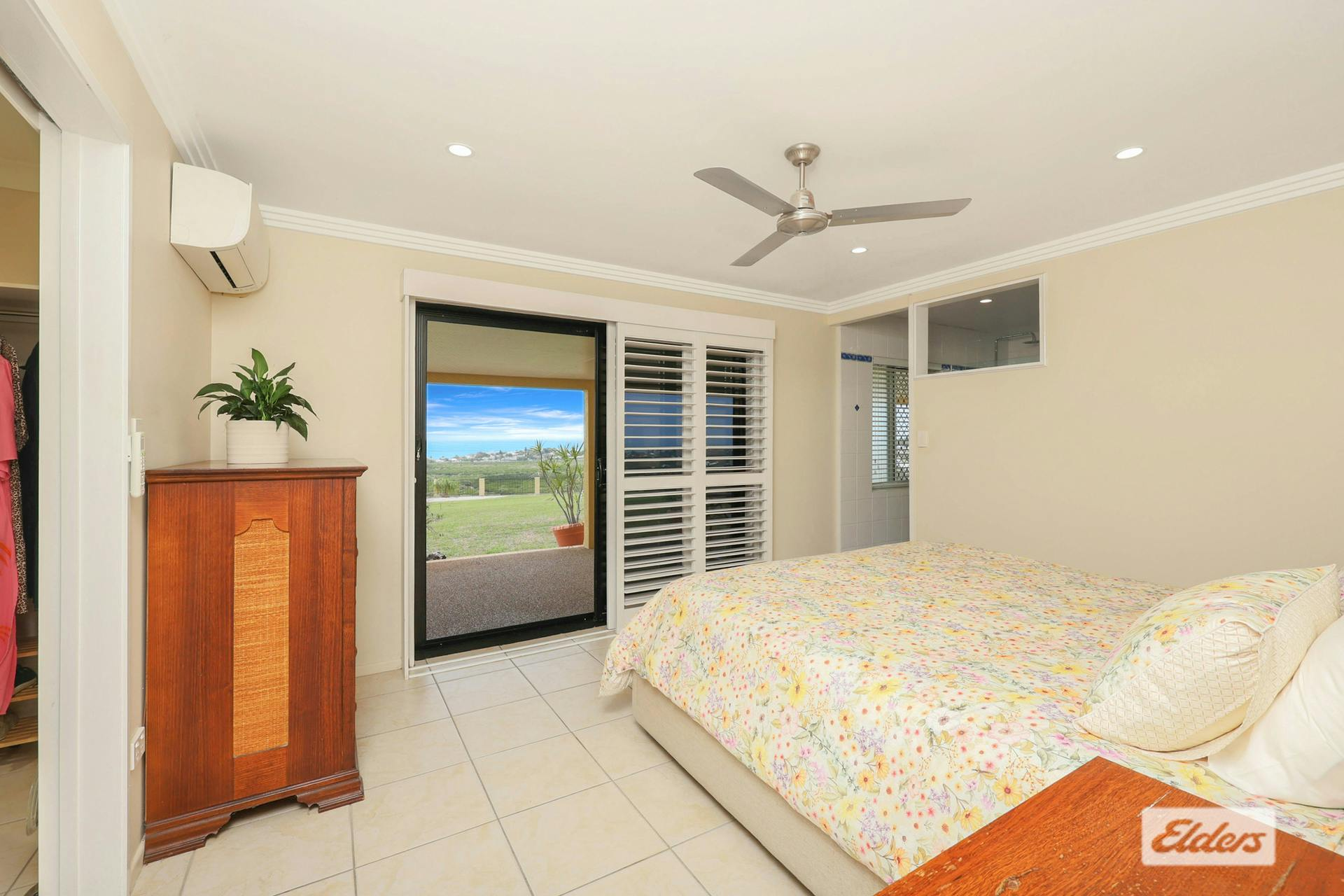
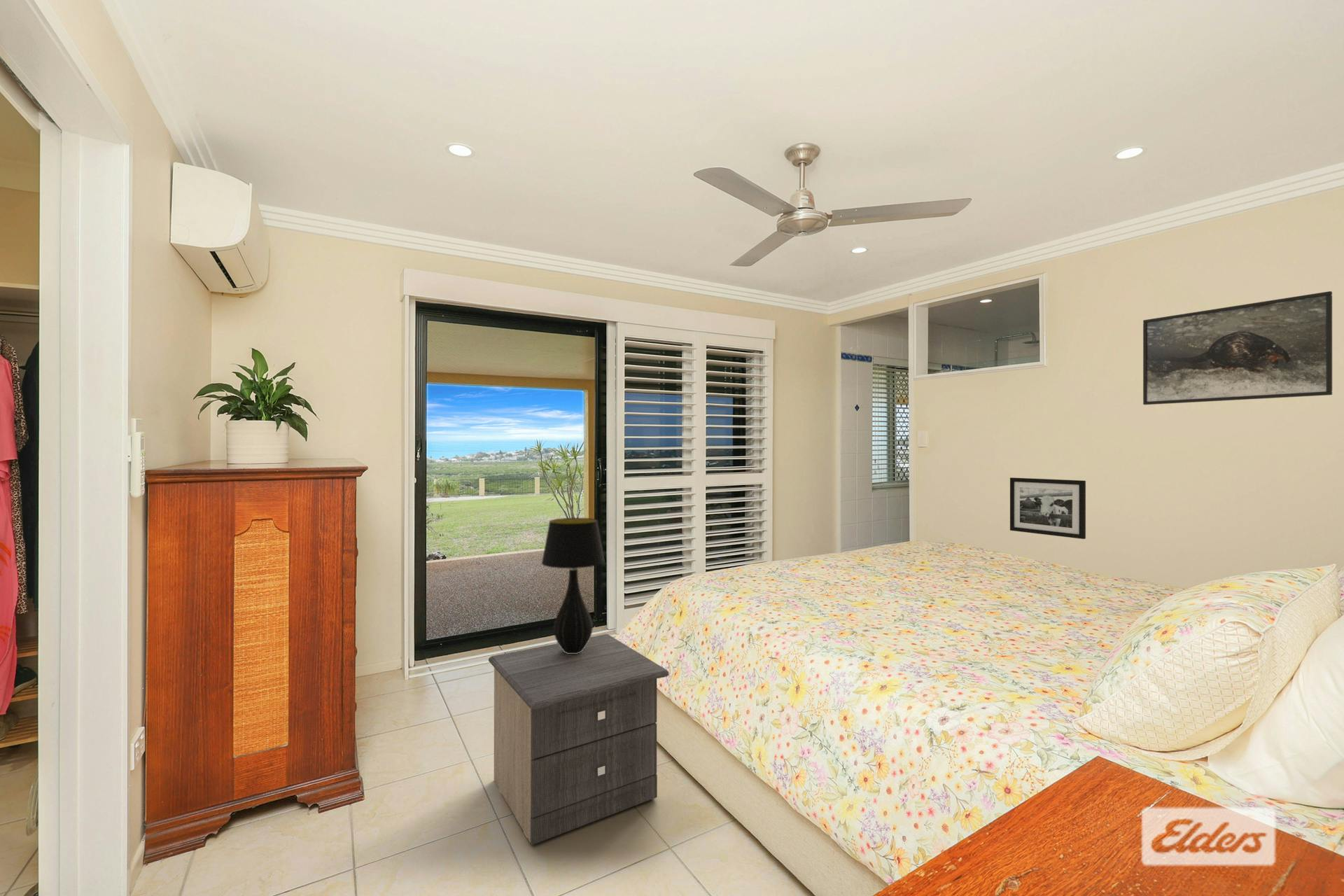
+ table lamp [541,517,605,654]
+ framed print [1142,290,1333,405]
+ nightstand [488,633,669,846]
+ picture frame [1009,477,1086,540]
